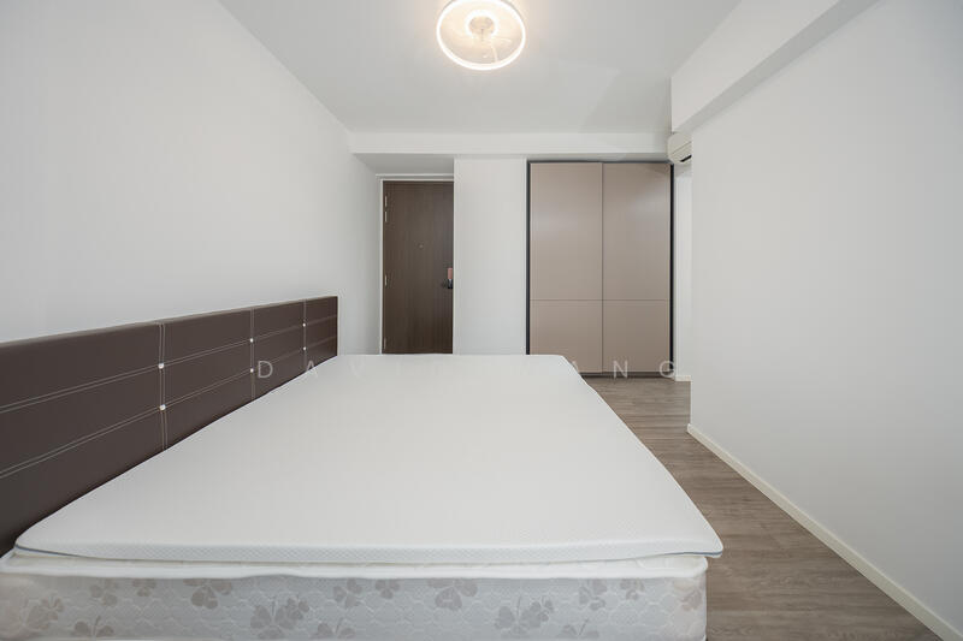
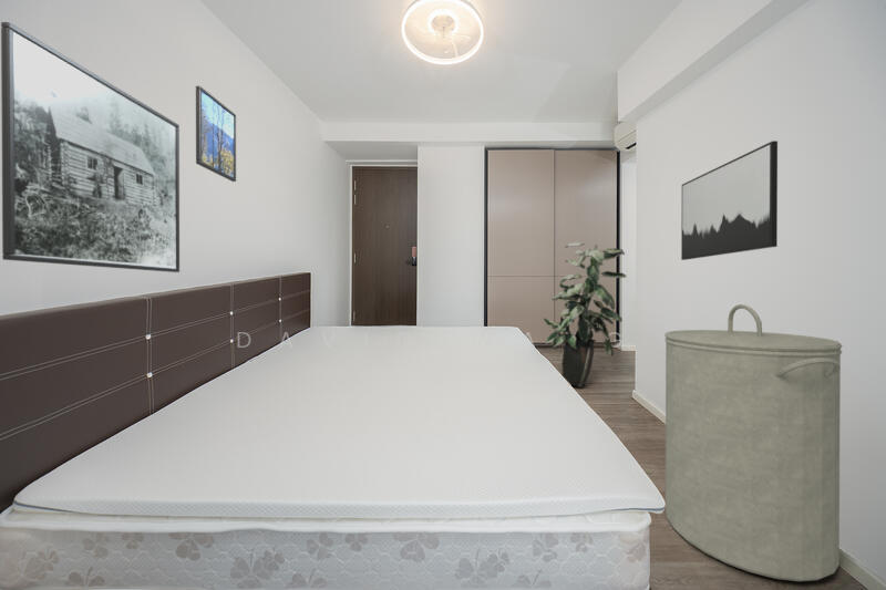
+ wall art [680,139,779,261]
+ indoor plant [543,241,628,389]
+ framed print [0,21,181,273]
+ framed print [195,85,237,183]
+ laundry hamper [663,303,843,582]
